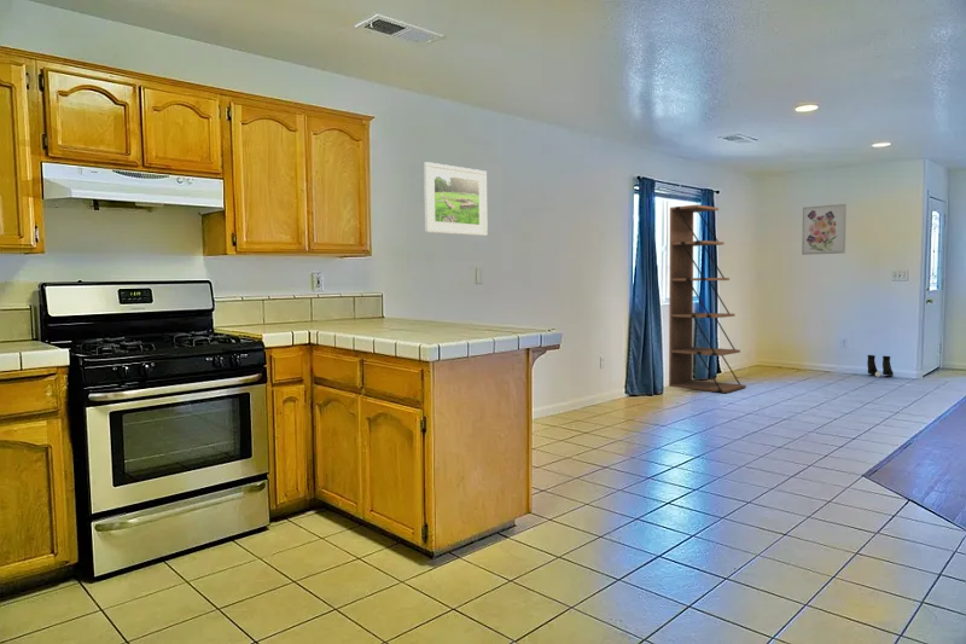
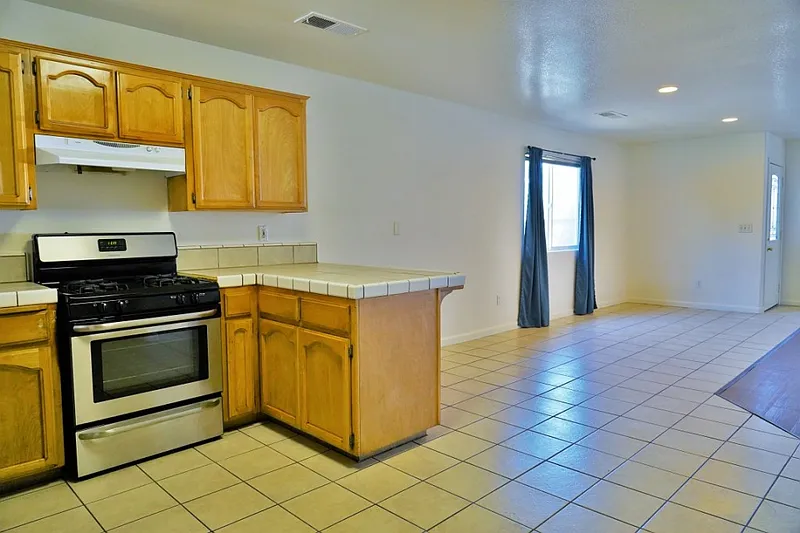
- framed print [423,161,488,237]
- boots [866,354,895,378]
- wall art [801,203,848,256]
- bookcase [668,204,747,394]
